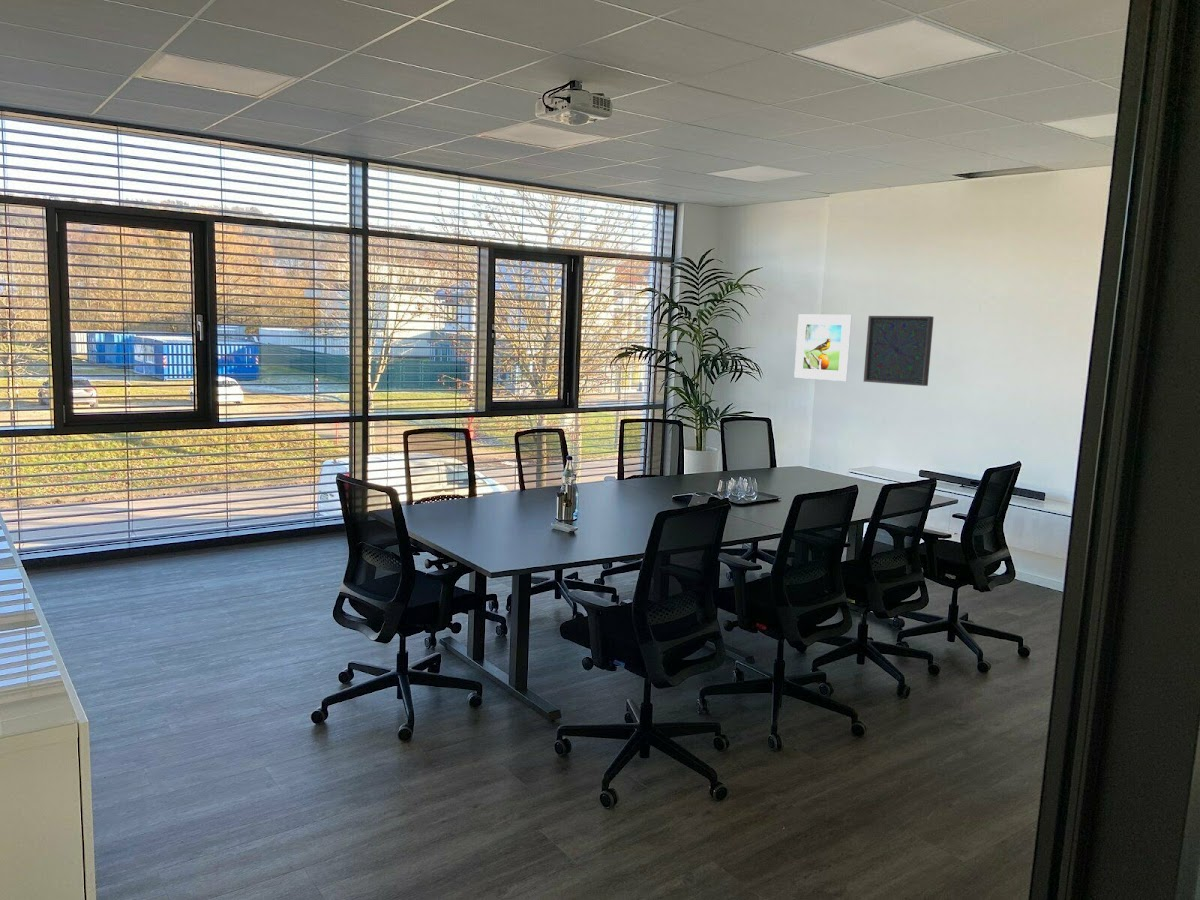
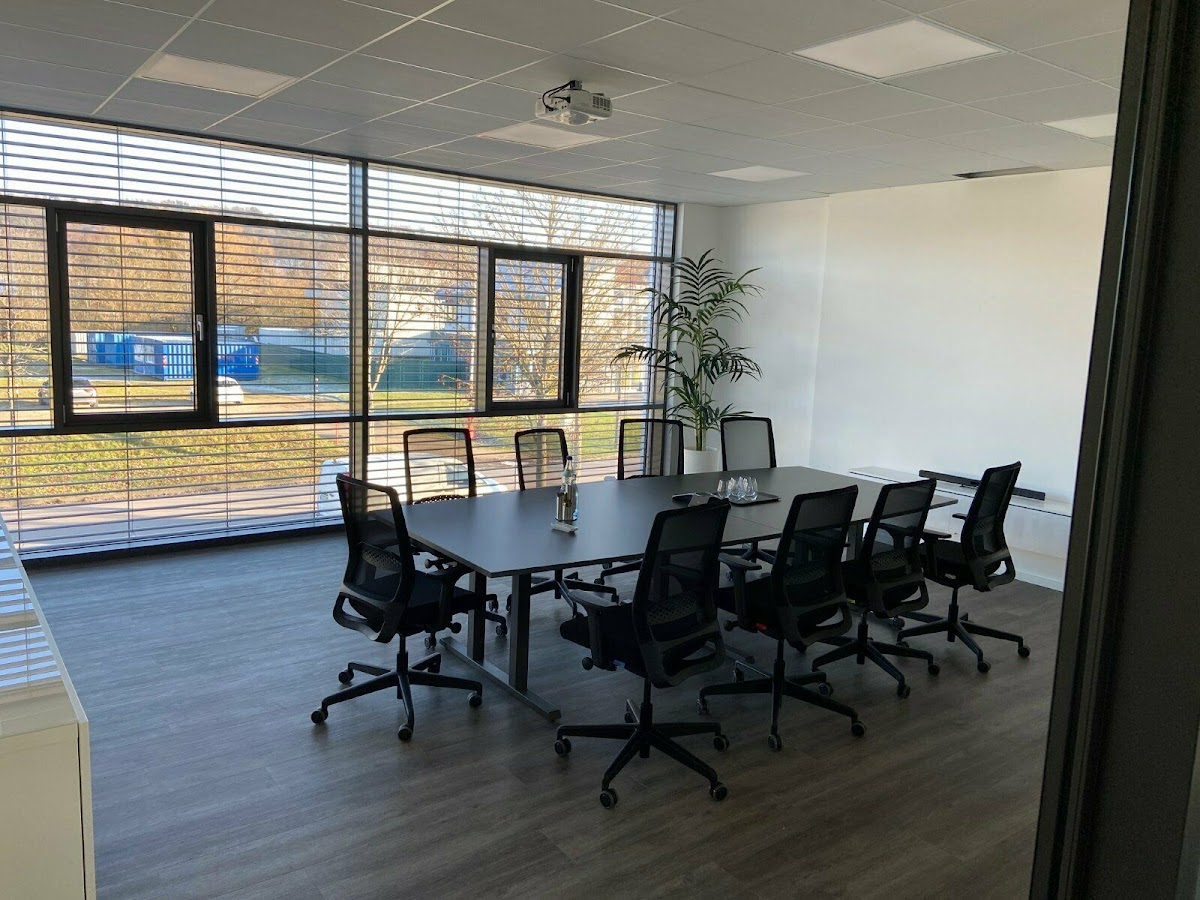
- framed artwork [863,315,935,387]
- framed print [793,314,853,382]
